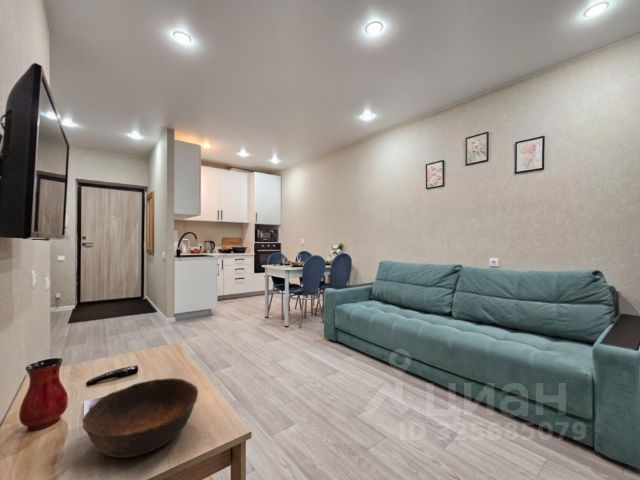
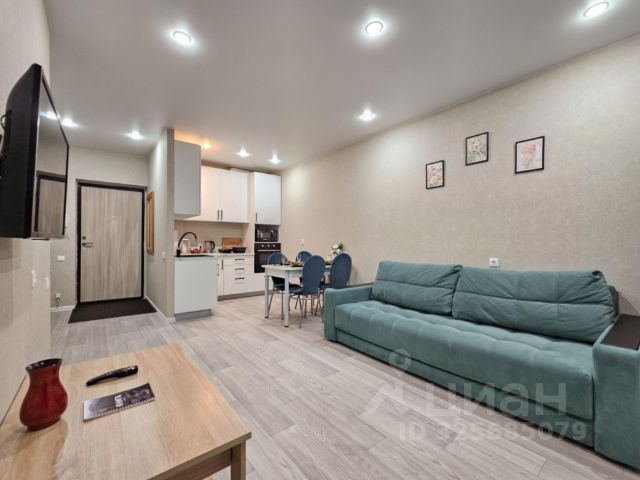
- bowl [82,377,199,459]
